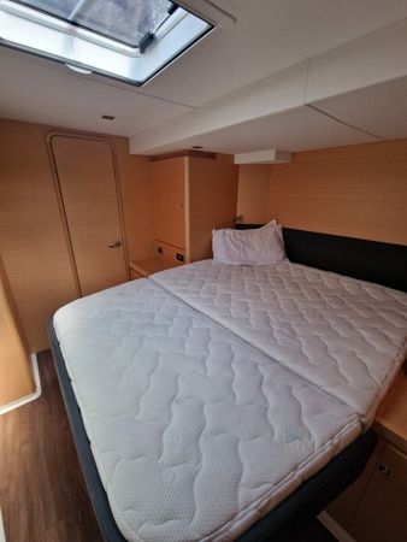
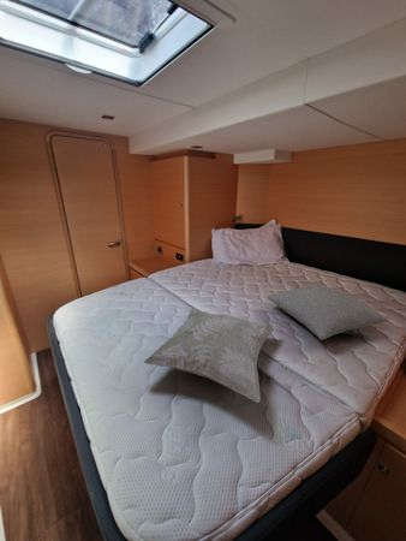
+ decorative pillow [143,307,275,403]
+ pillow [265,284,389,341]
